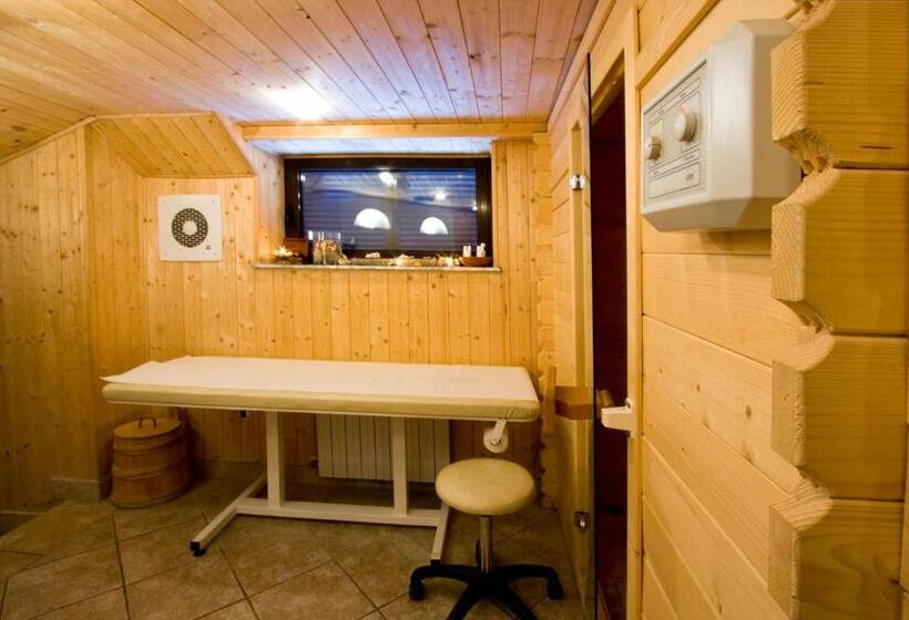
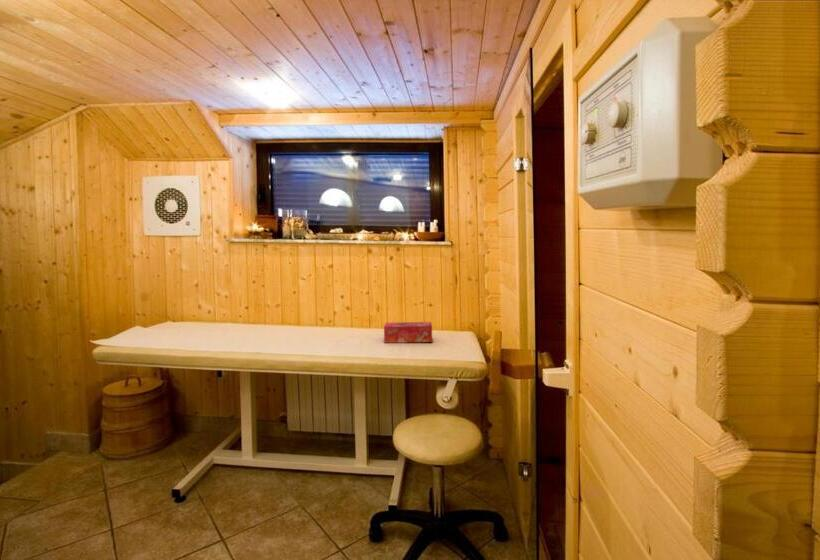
+ tissue box [383,321,433,344]
